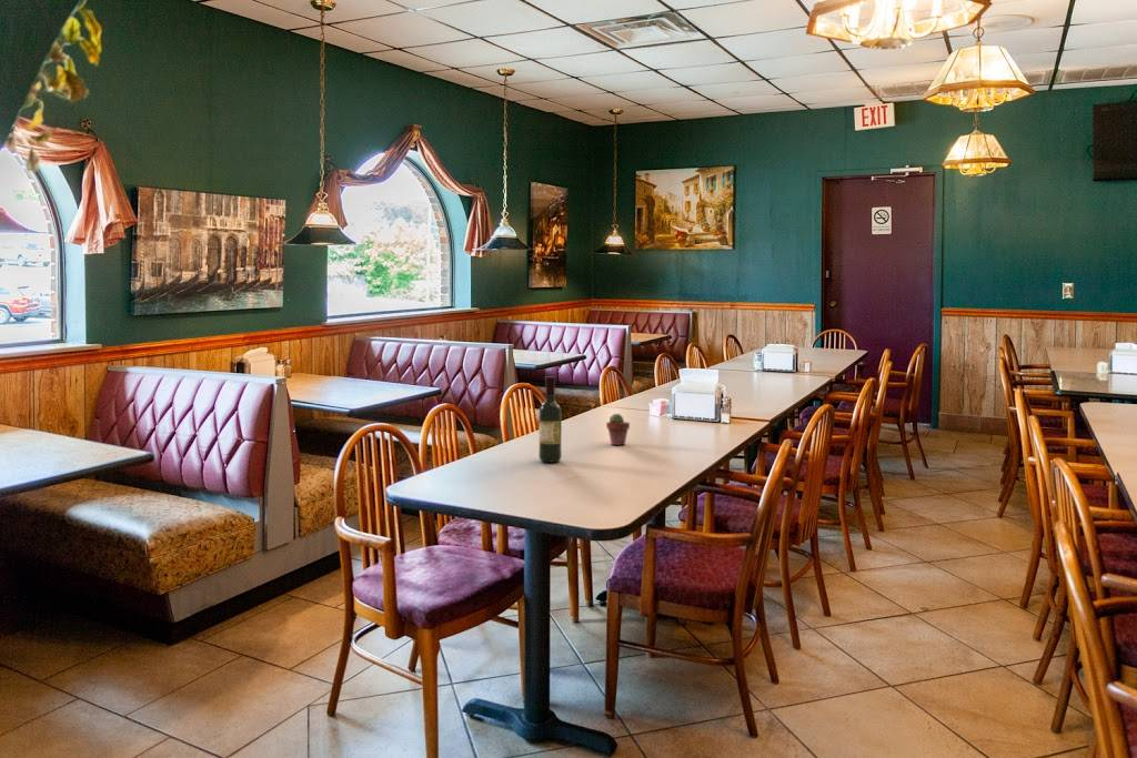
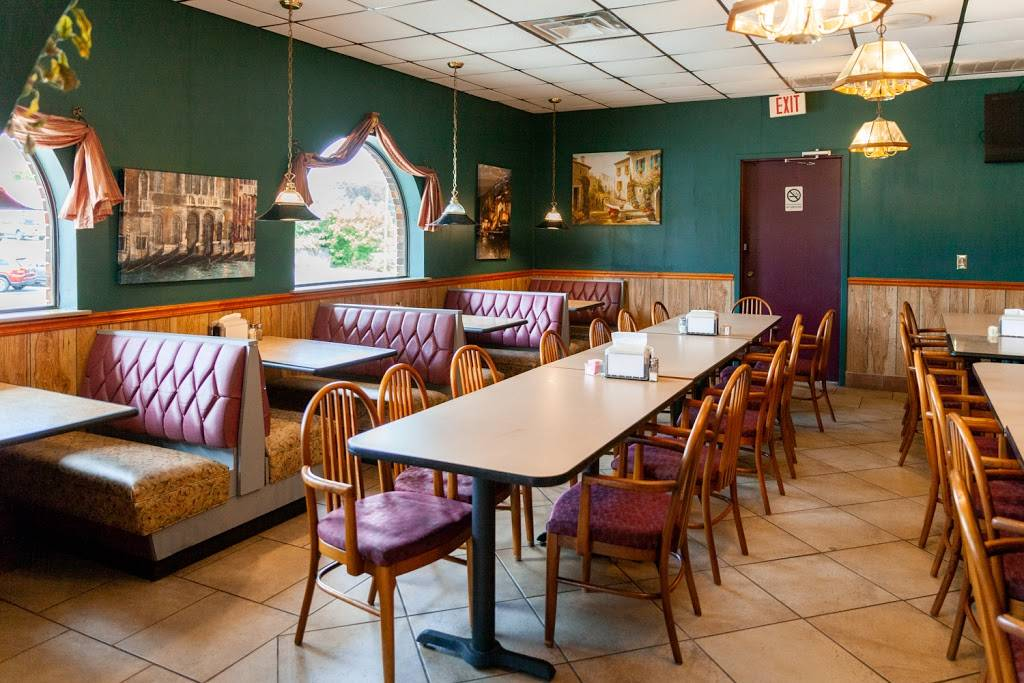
- potted succulent [605,413,631,446]
- wine bottle [537,375,563,464]
